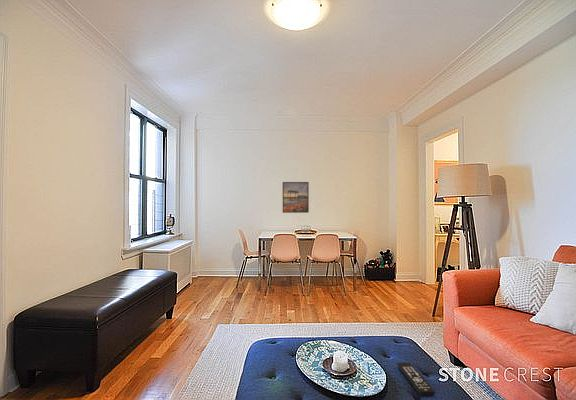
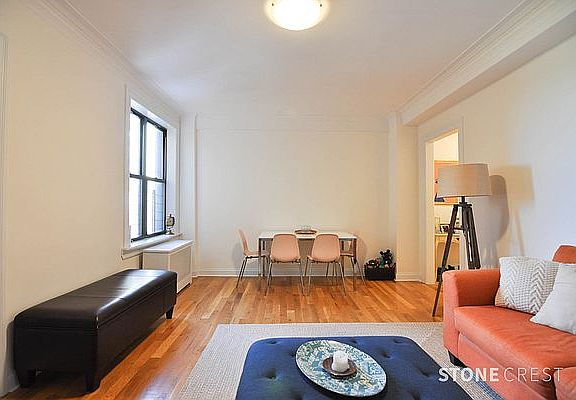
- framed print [282,181,310,214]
- remote control [396,362,436,398]
